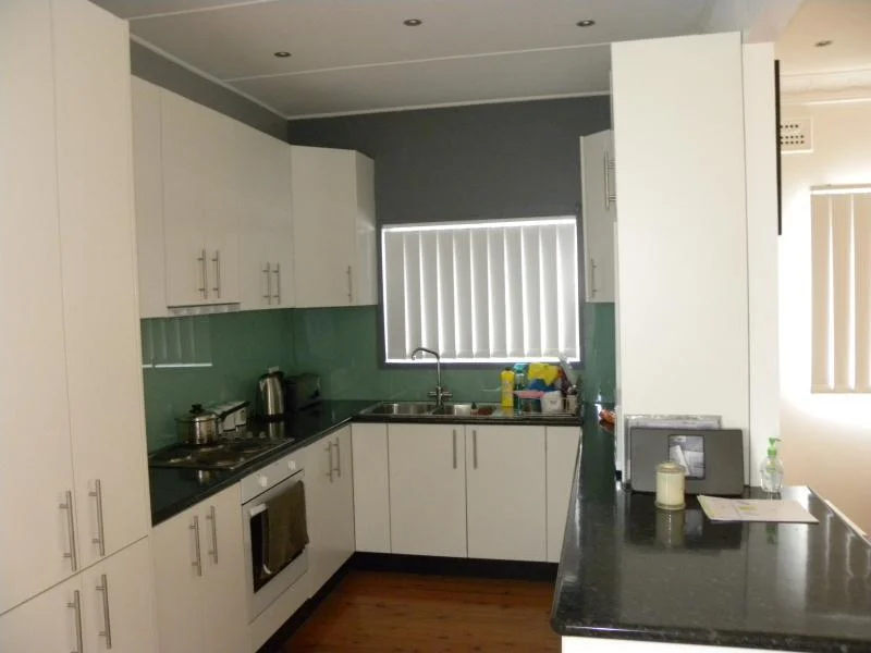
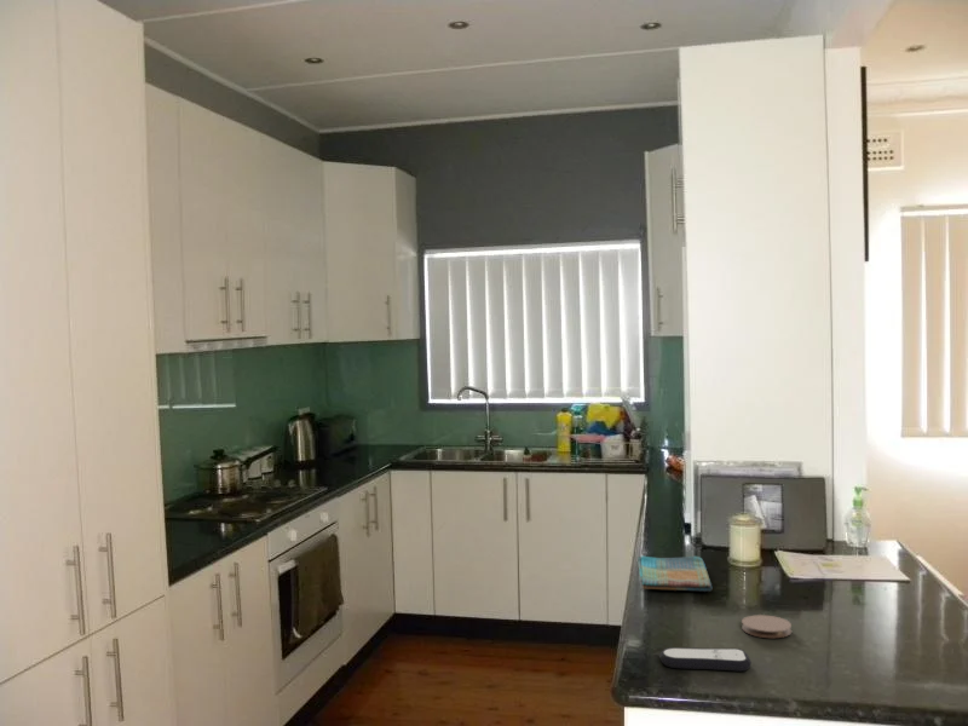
+ coaster [741,613,793,639]
+ remote control [658,646,753,673]
+ dish towel [636,554,713,593]
